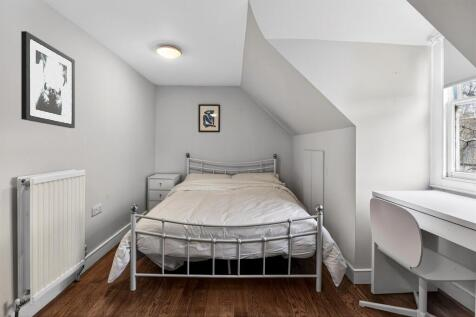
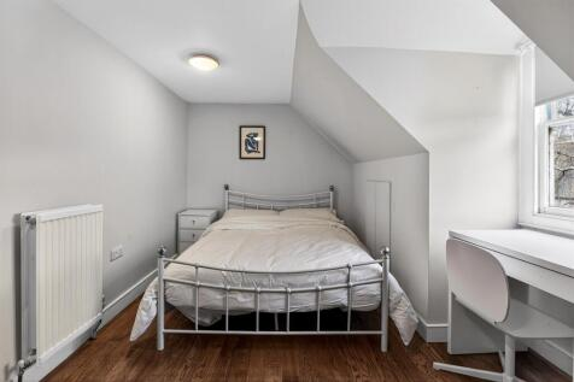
- wall art [20,30,76,129]
